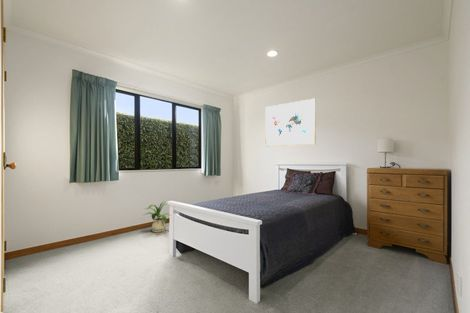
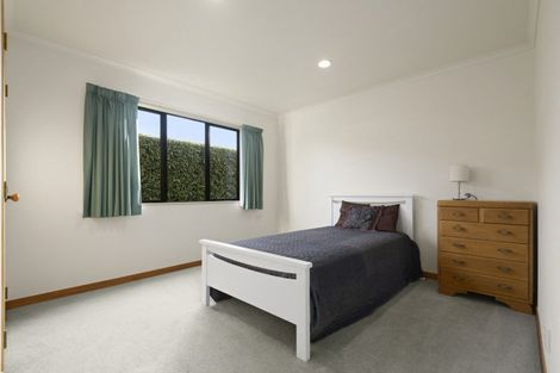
- house plant [142,200,170,233]
- wall art [264,97,316,147]
